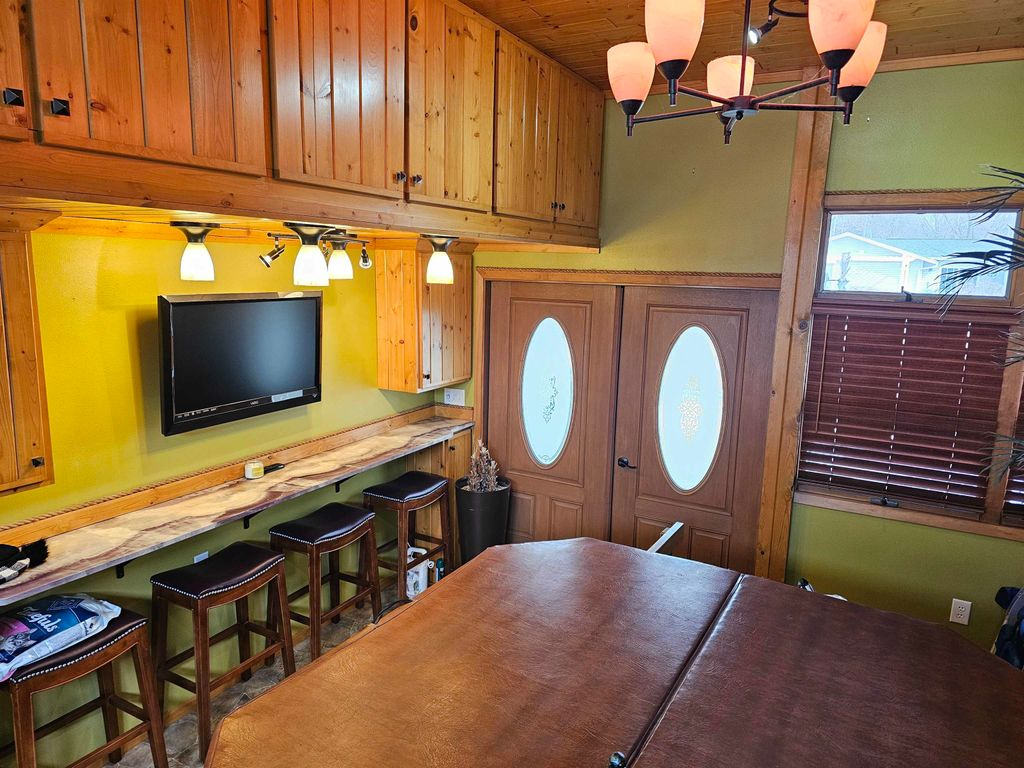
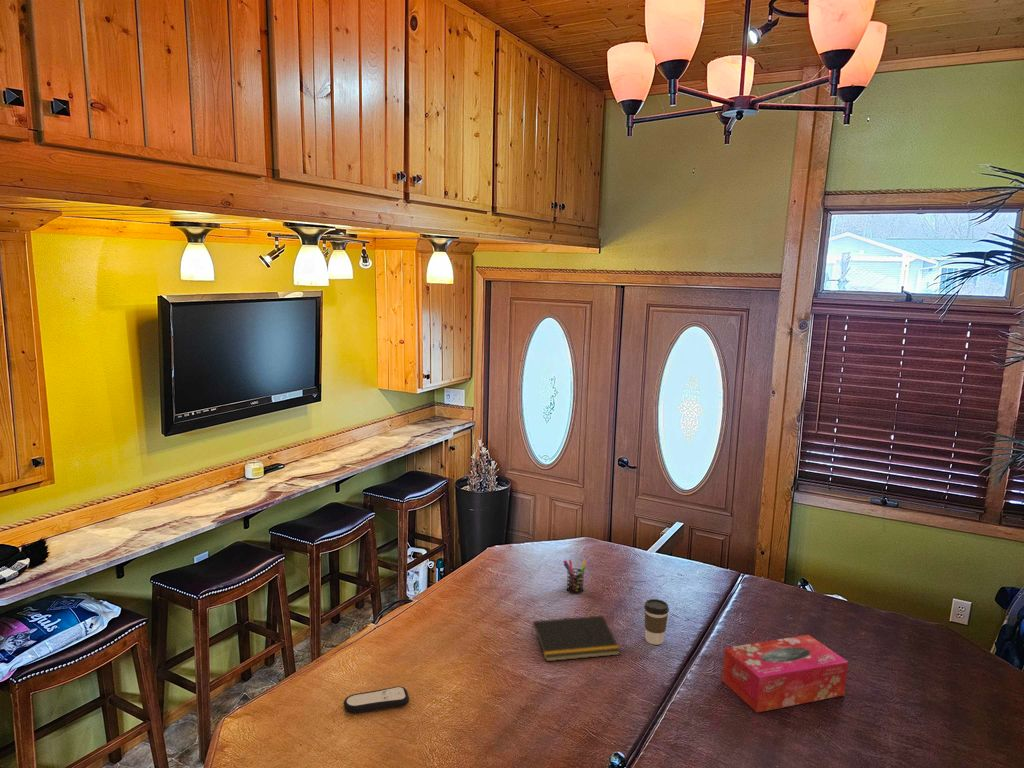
+ remote control [343,685,410,714]
+ pen holder [562,558,587,595]
+ tissue box [721,634,849,714]
+ coffee cup [643,598,670,646]
+ notepad [530,615,621,662]
